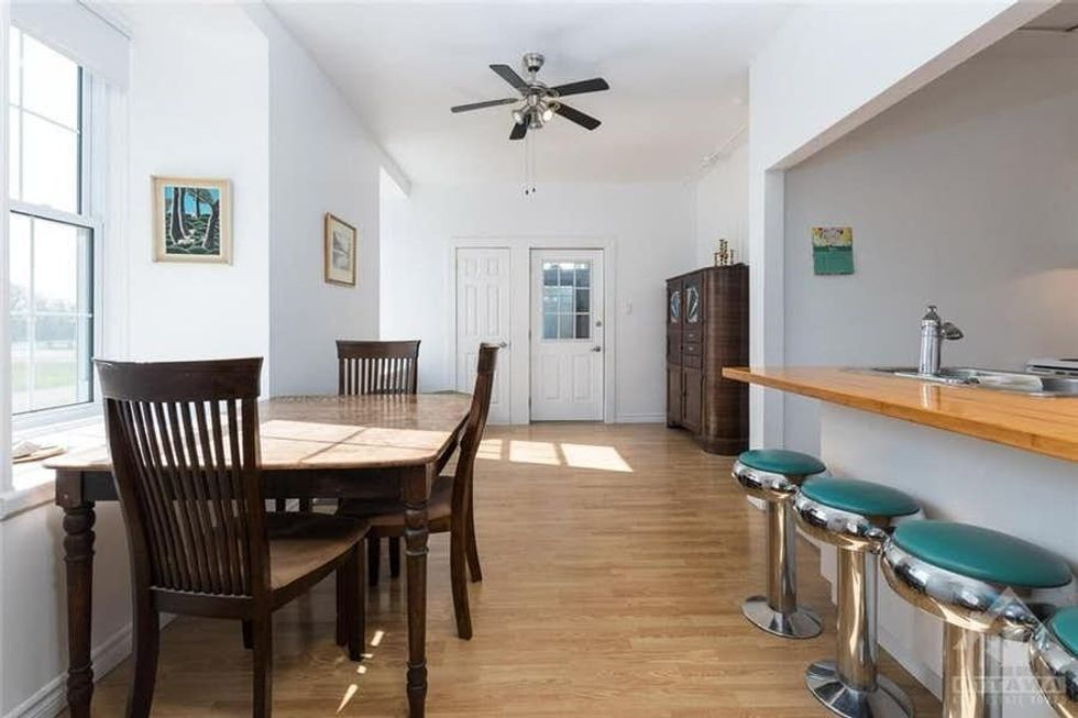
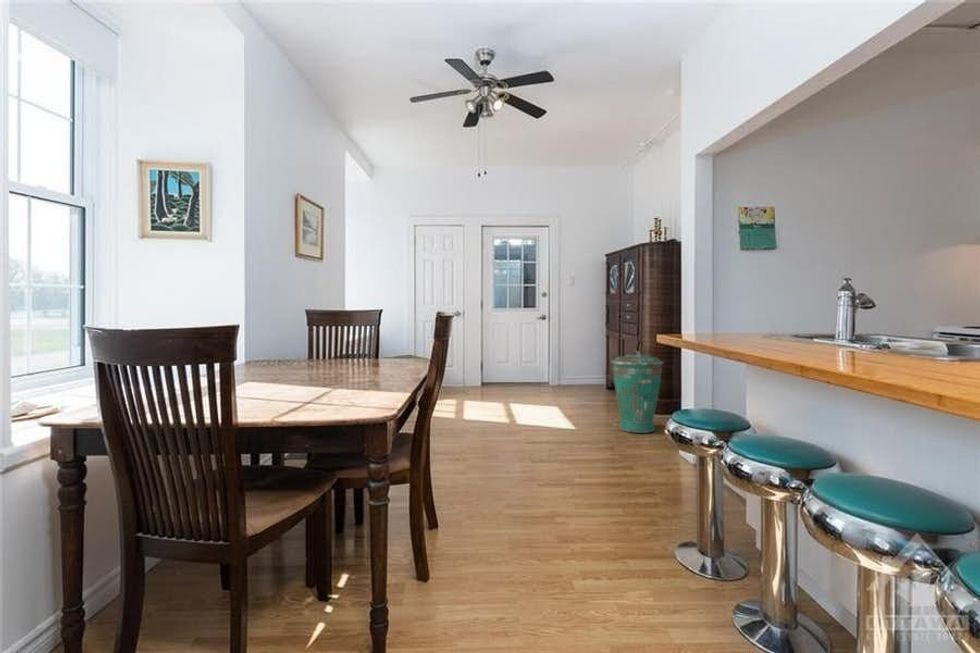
+ trash can [610,350,664,434]
